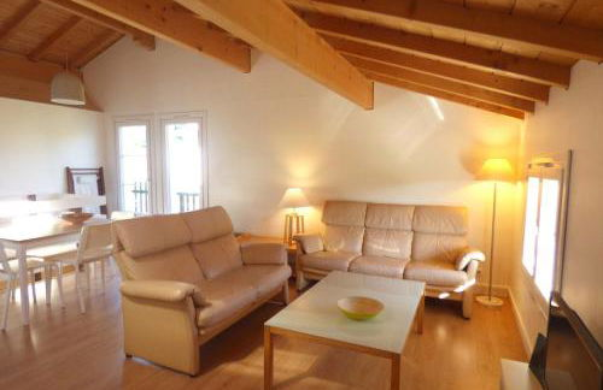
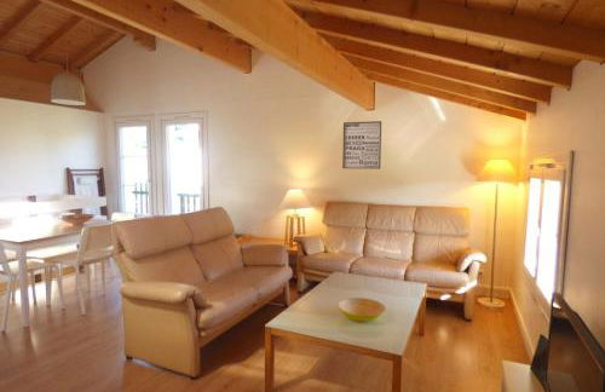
+ wall art [341,120,382,169]
